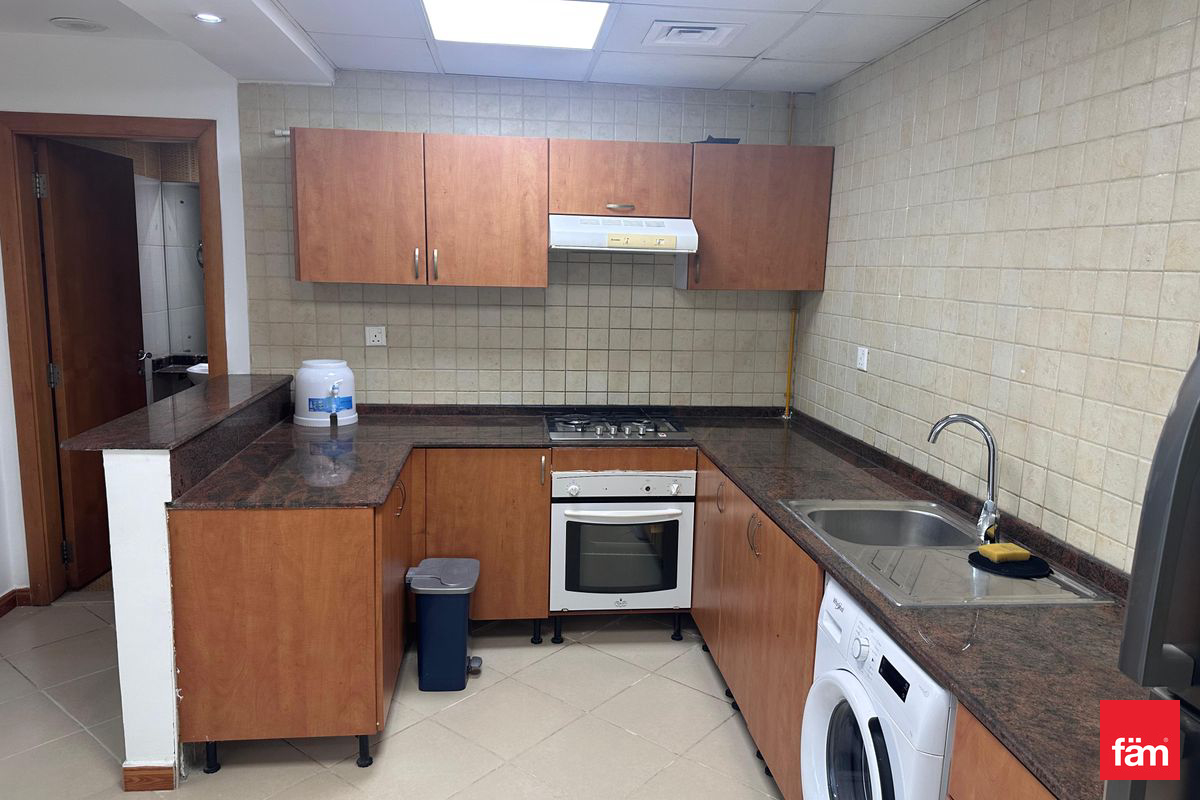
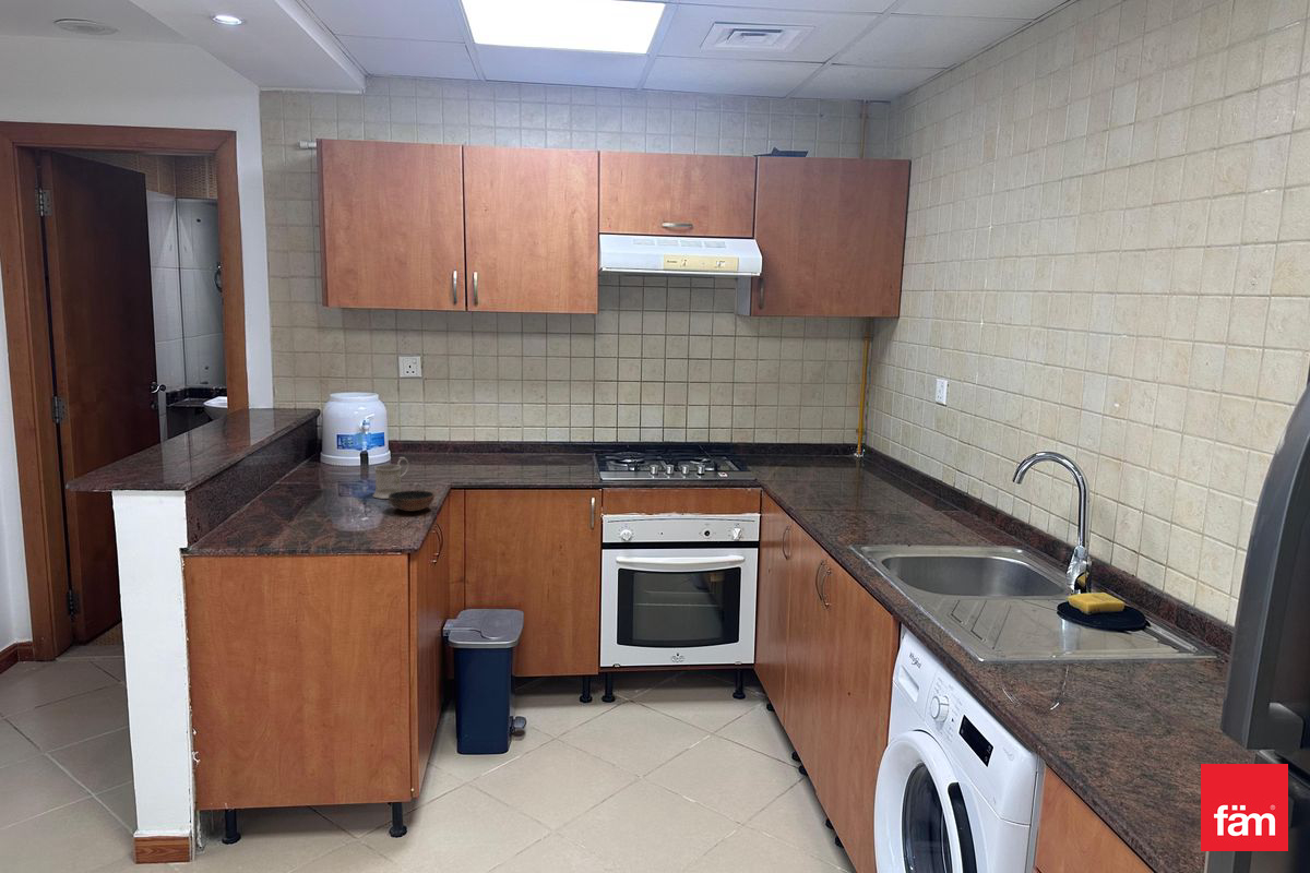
+ bowl [388,489,436,512]
+ mug [372,456,409,500]
